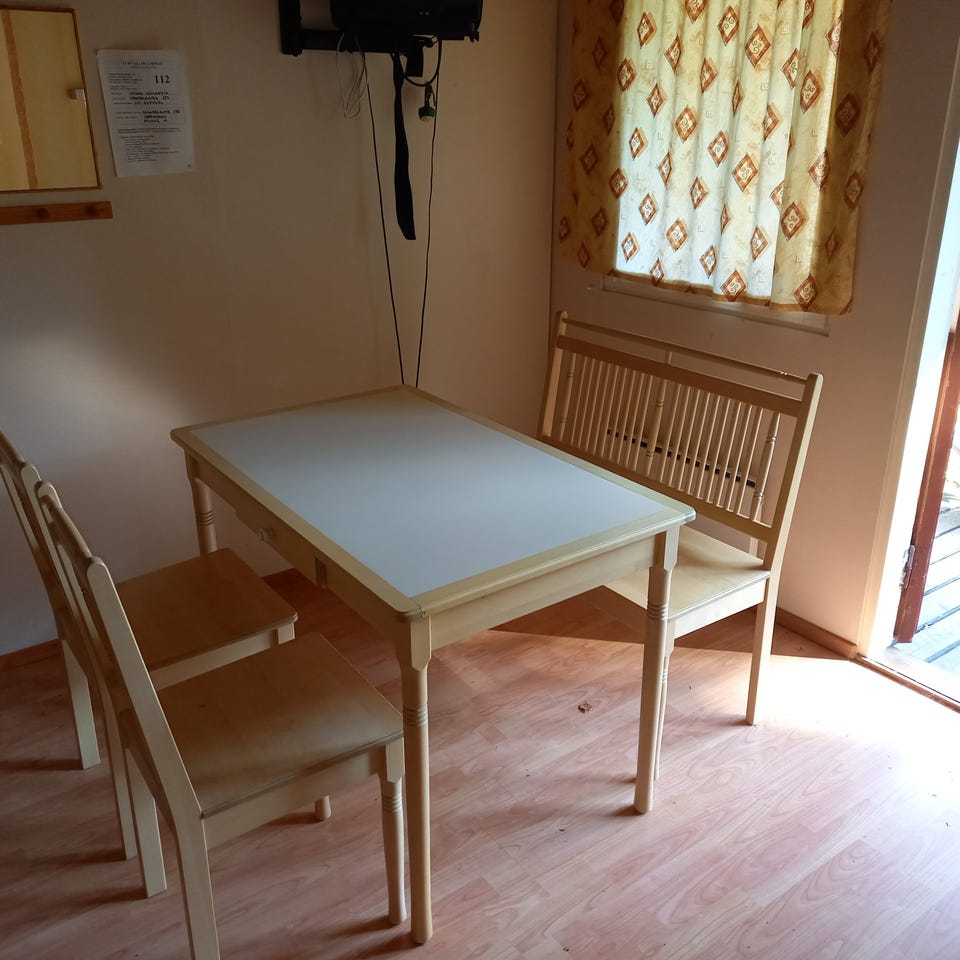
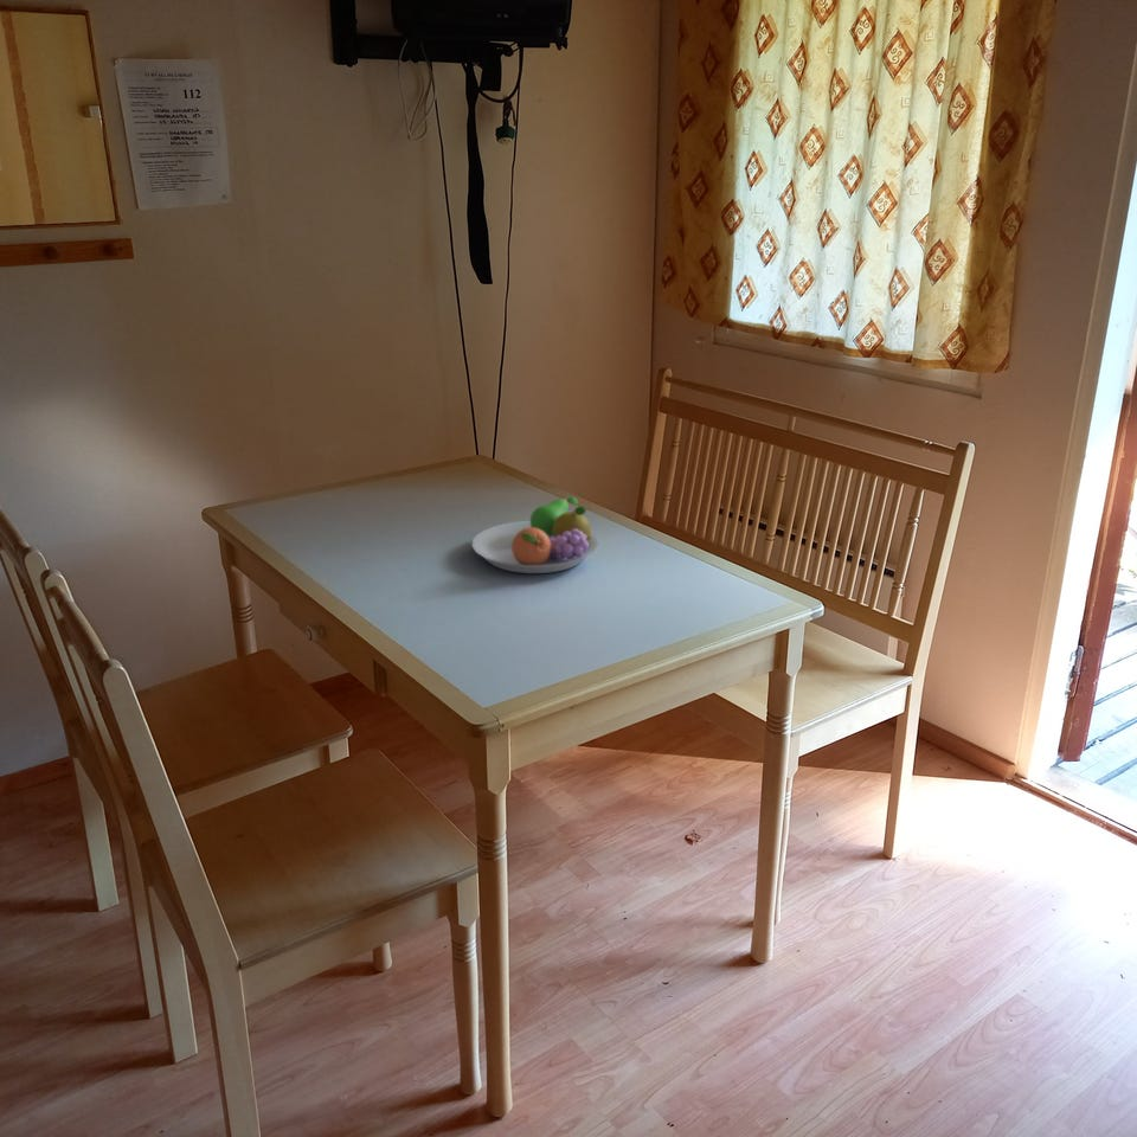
+ fruit bowl [471,495,599,574]
